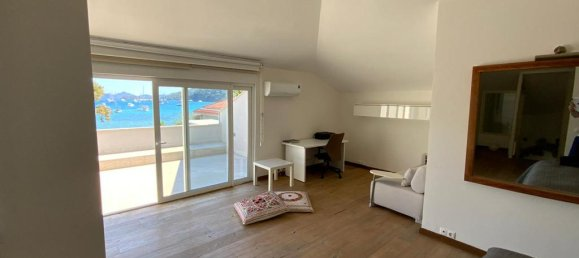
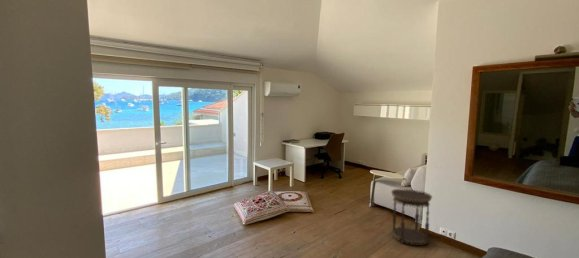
+ side table [390,187,433,246]
